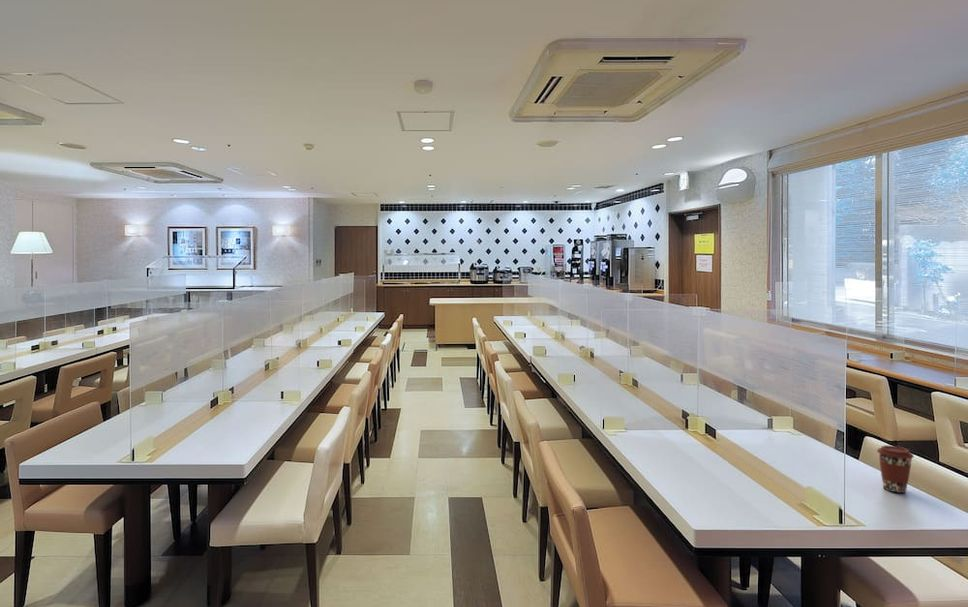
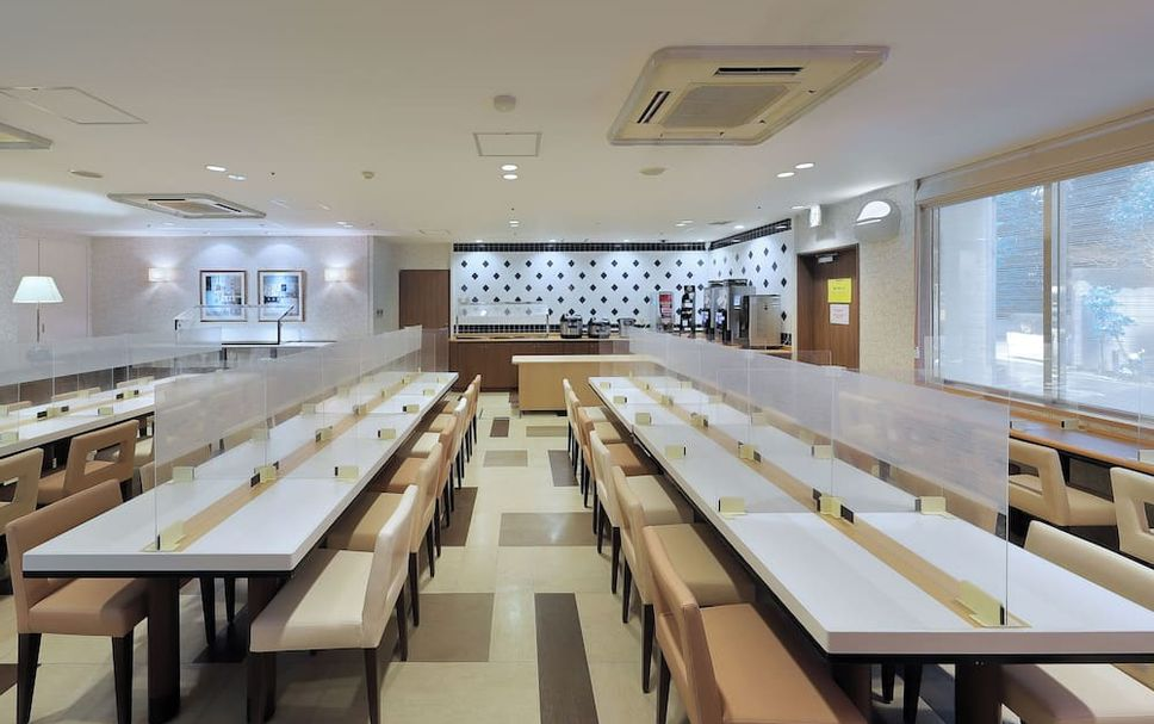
- coffee cup [876,444,915,494]
